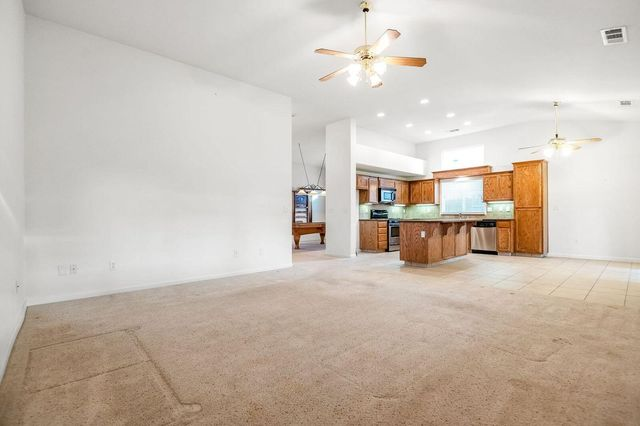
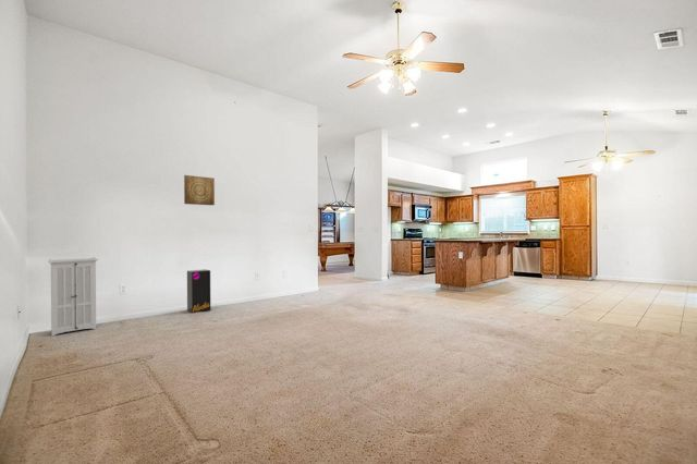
+ speaker [186,268,211,314]
+ storage cabinet [47,257,99,337]
+ wall art [183,174,216,206]
